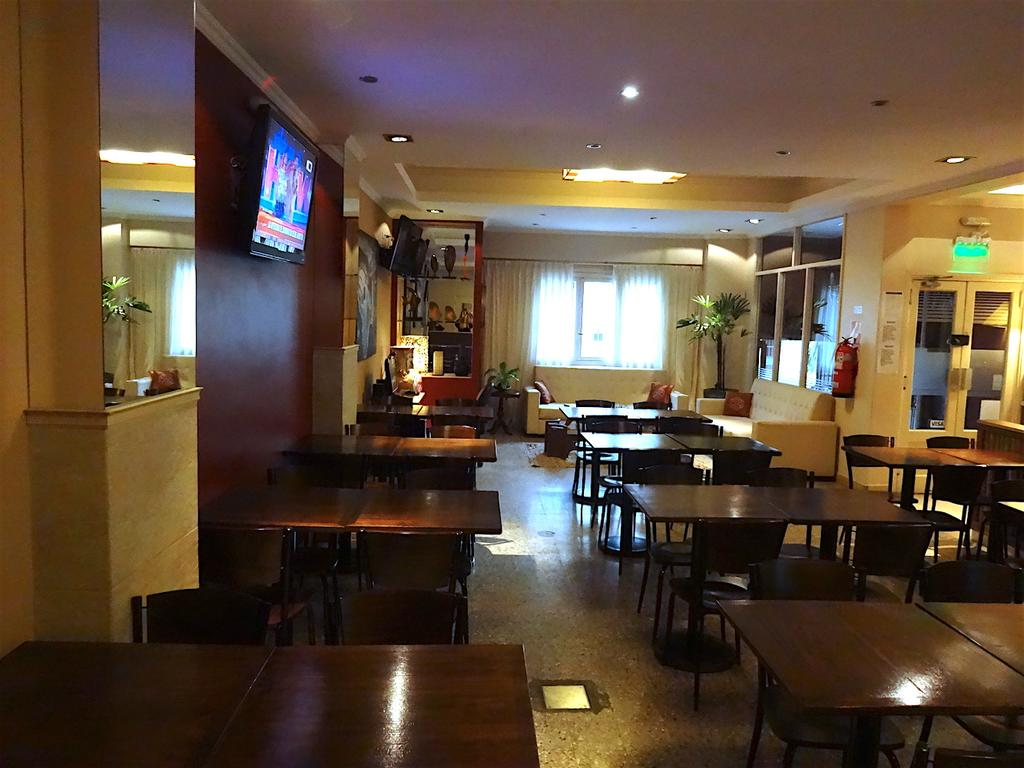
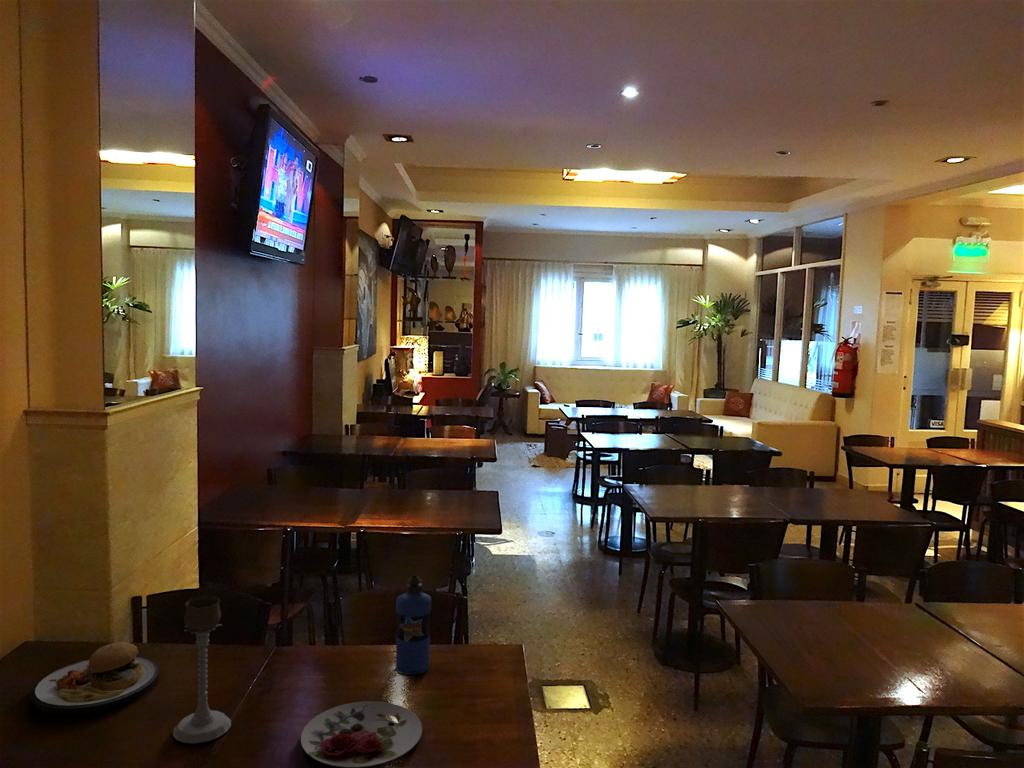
+ plate [300,700,423,768]
+ plate [30,627,160,716]
+ water bottle [395,575,432,676]
+ candle holder [172,595,232,744]
